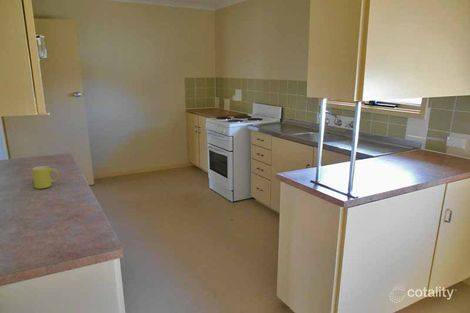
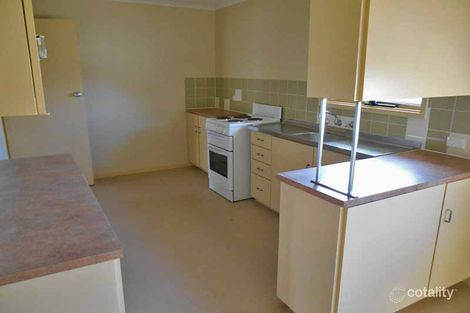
- mug [31,165,60,190]
